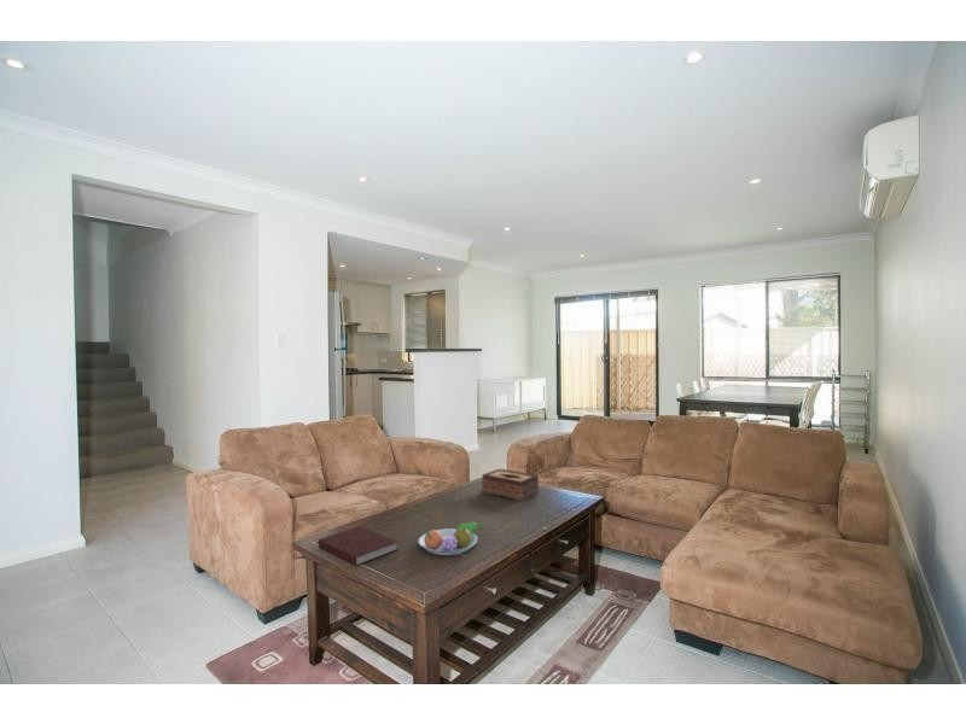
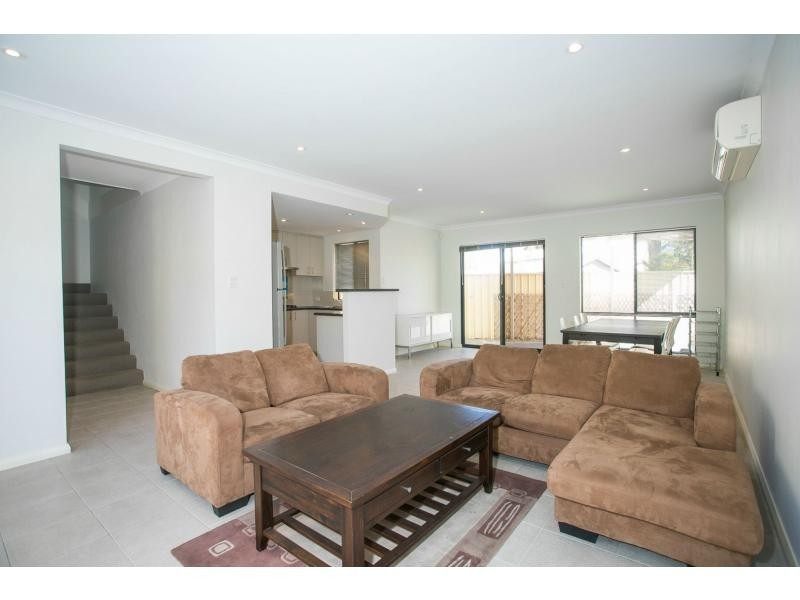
- tissue box [481,468,540,502]
- fruit bowl [418,521,484,556]
- notebook [318,525,400,567]
